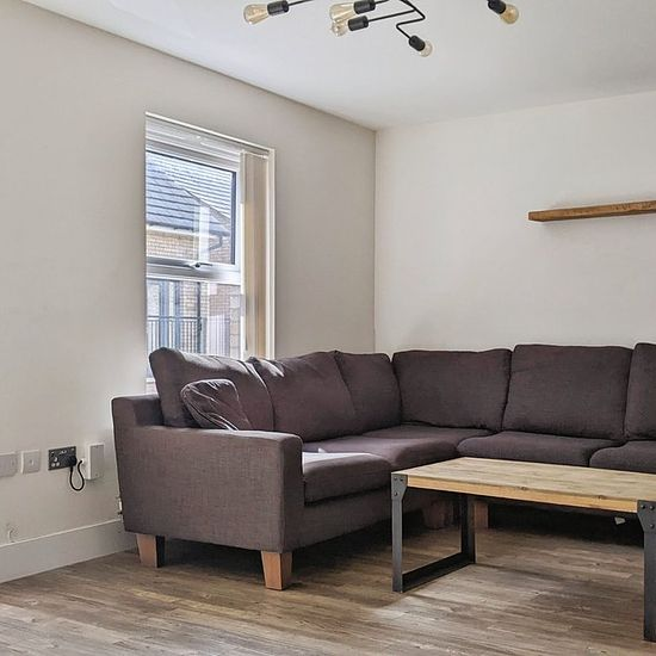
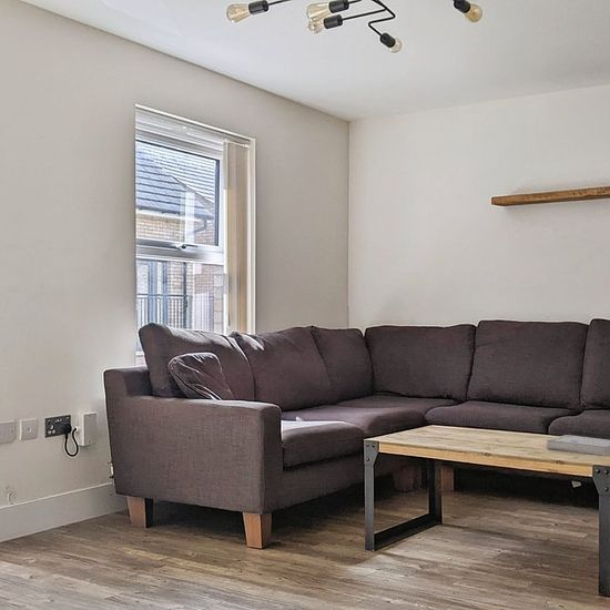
+ book [546,434,610,457]
